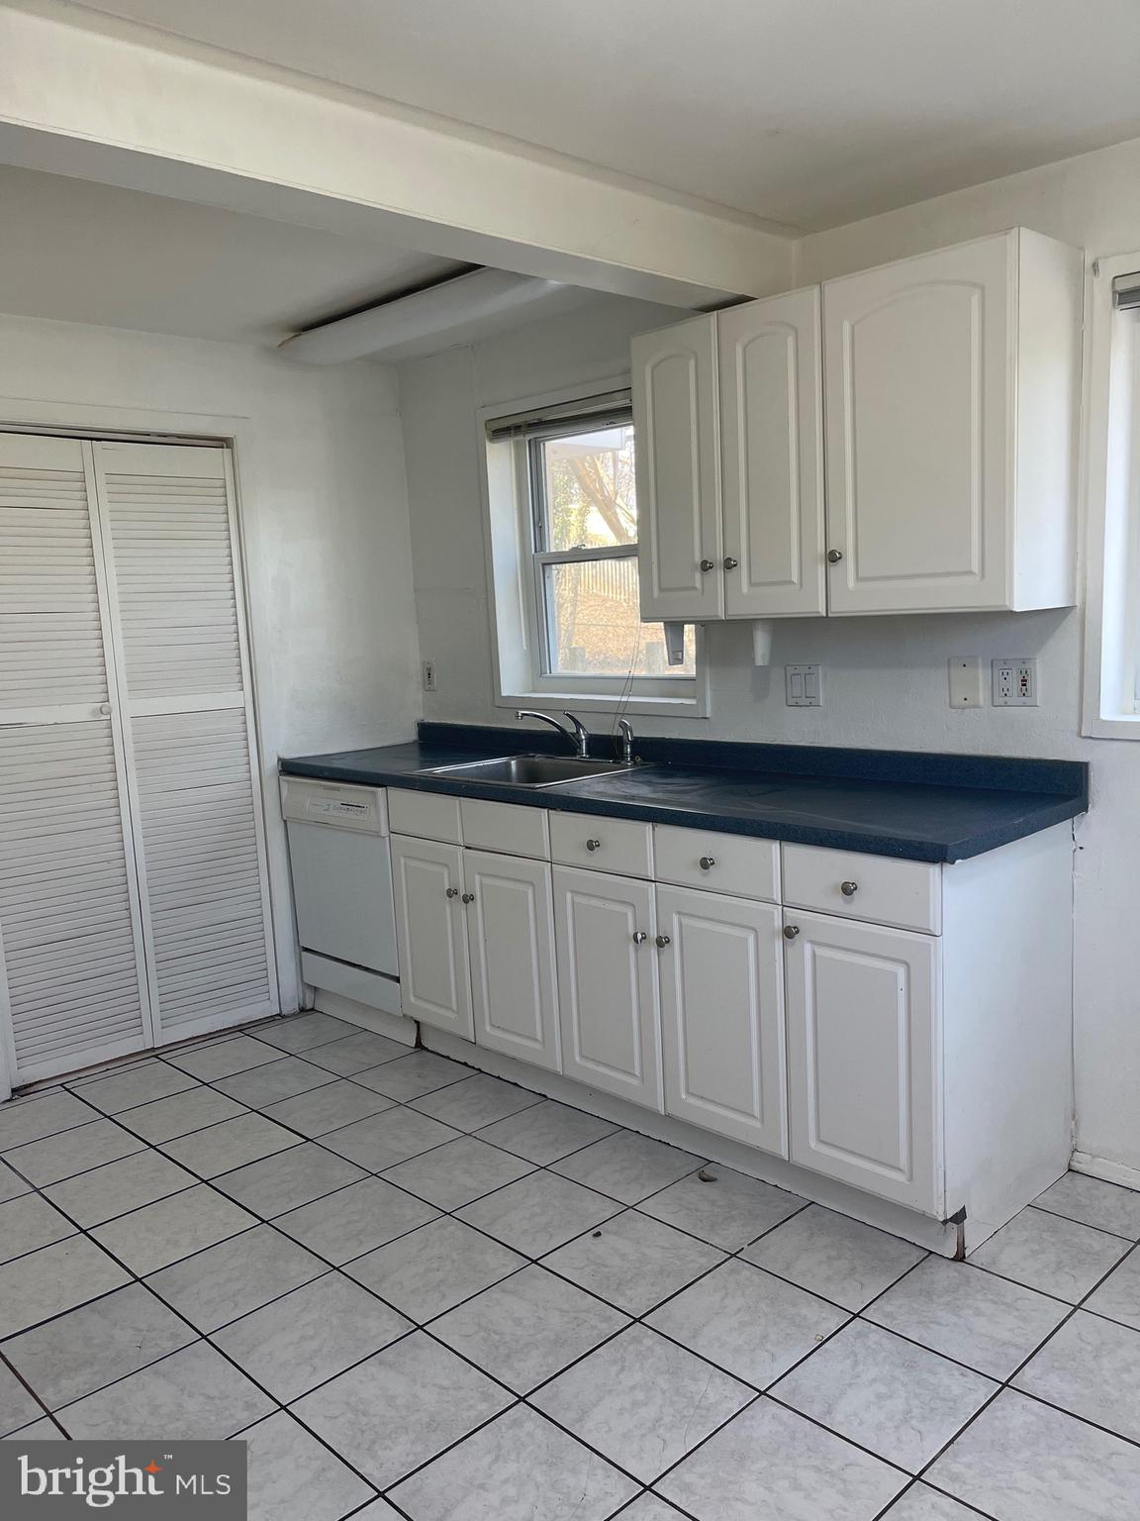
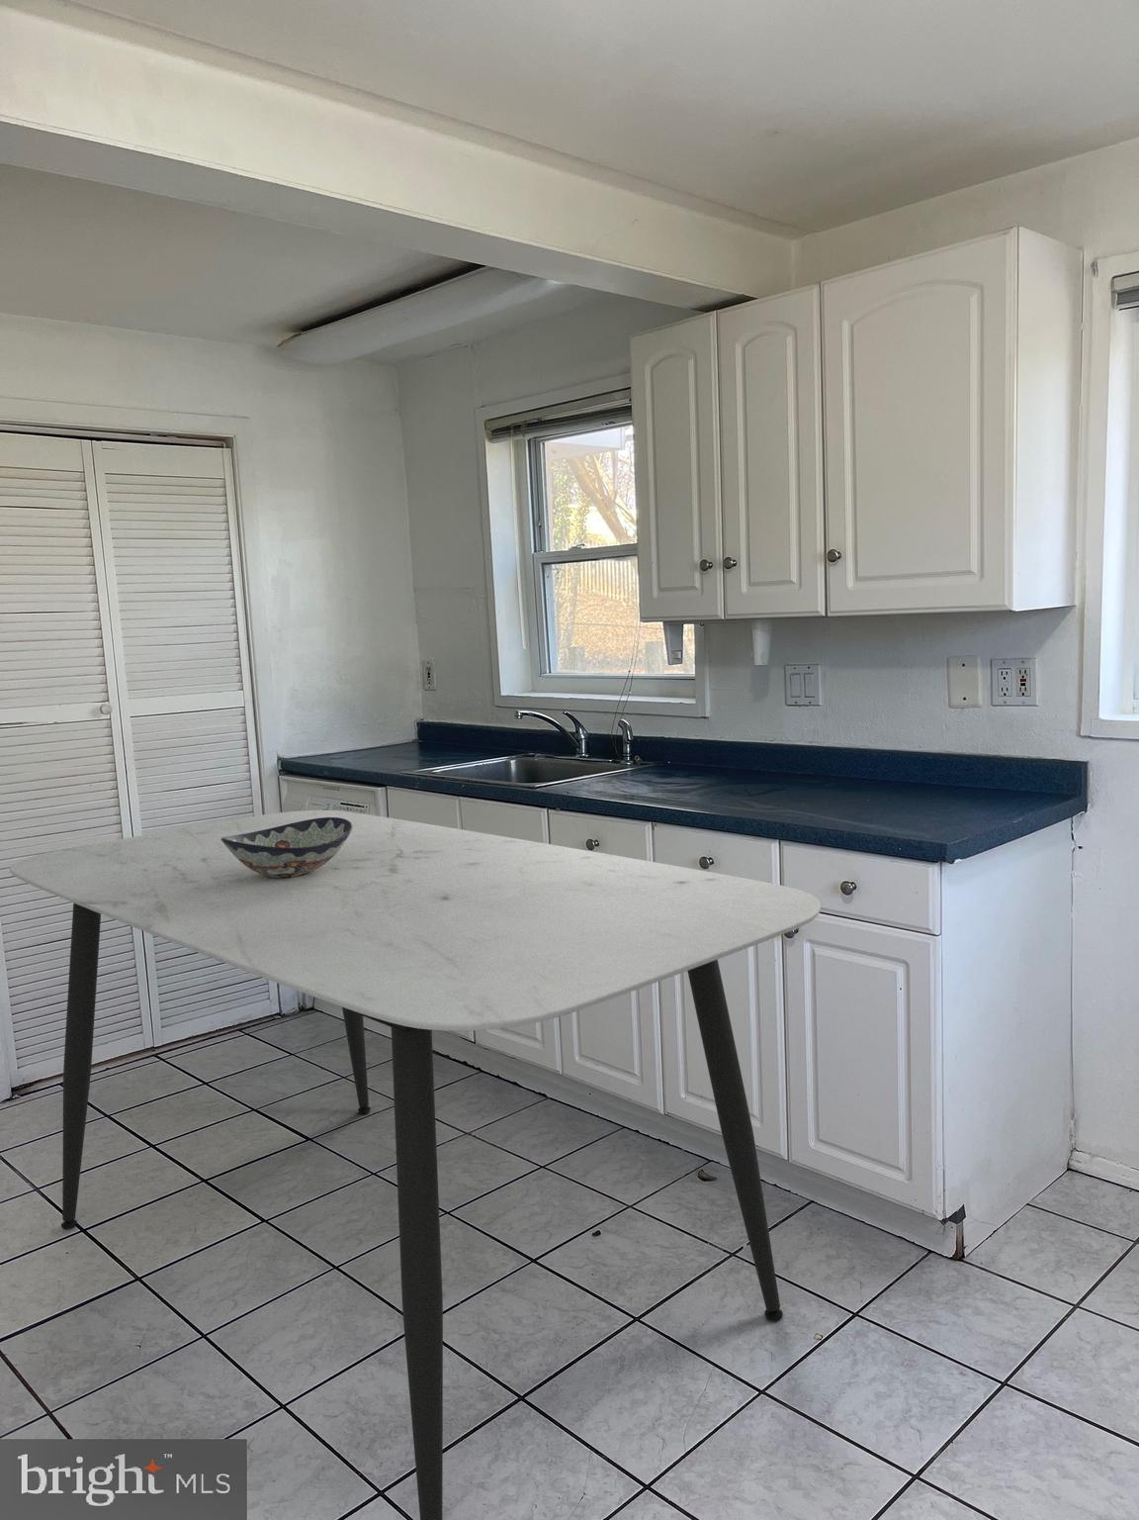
+ dining table [8,809,822,1520]
+ decorative bowl [221,817,353,877]
